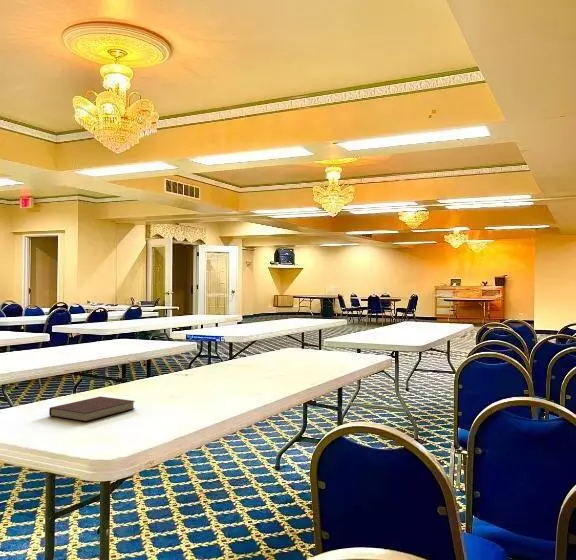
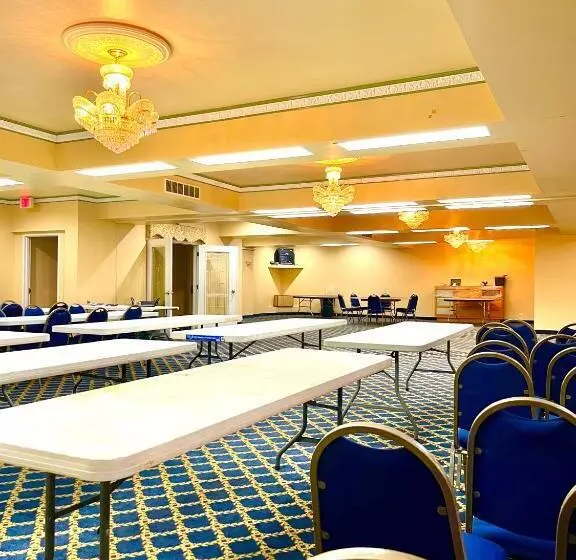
- notebook [48,396,136,423]
